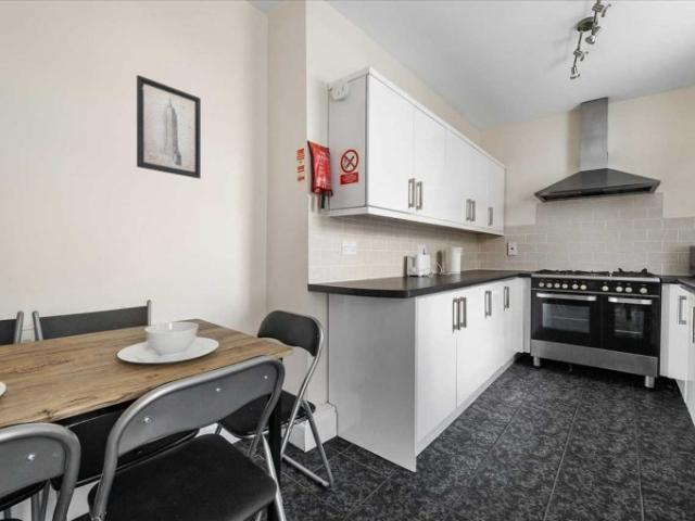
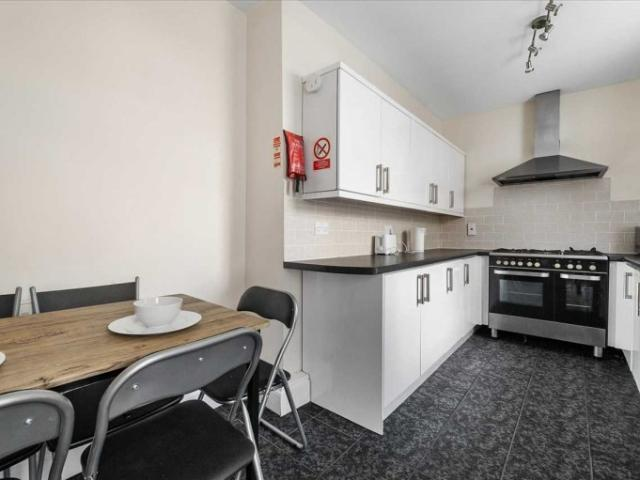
- wall art [136,74,202,180]
